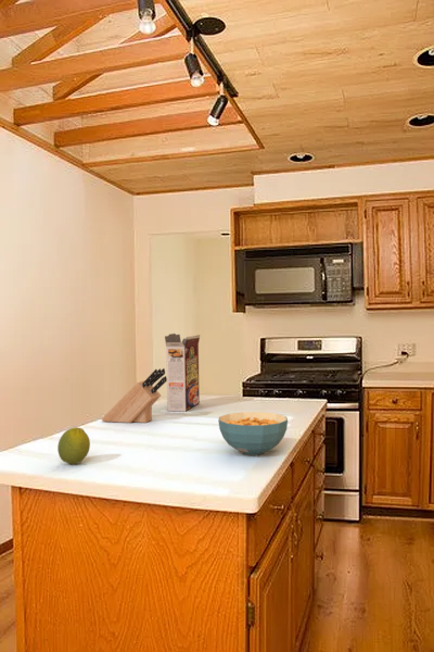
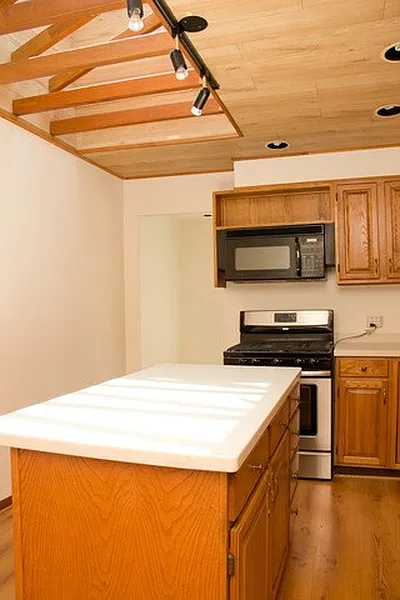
- cereal bowl [217,411,289,456]
- cereal box [164,333,201,413]
- fruit [56,426,91,465]
- knife block [101,367,167,424]
